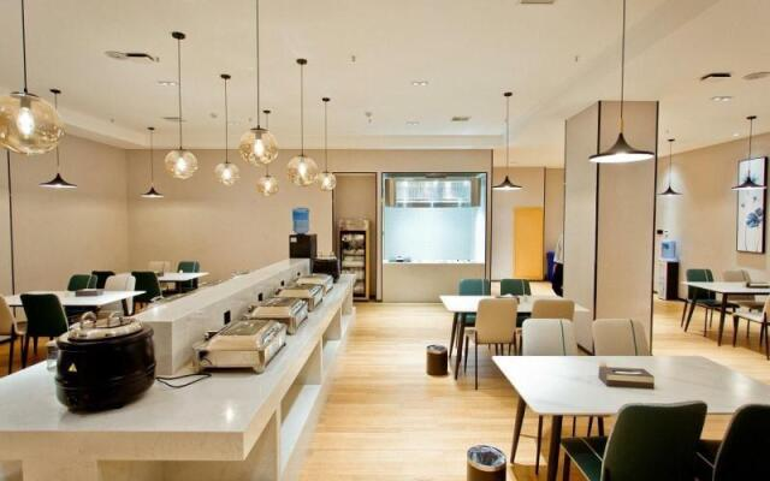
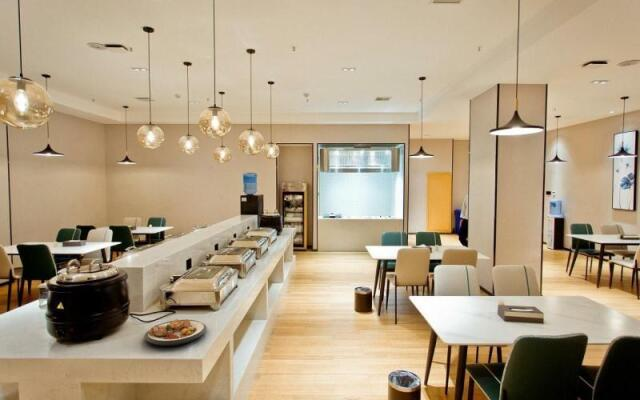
+ plate [143,318,208,347]
